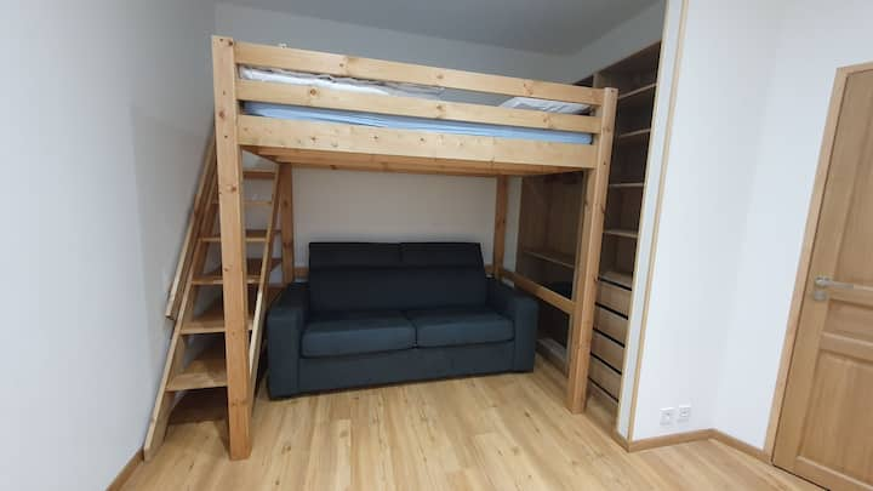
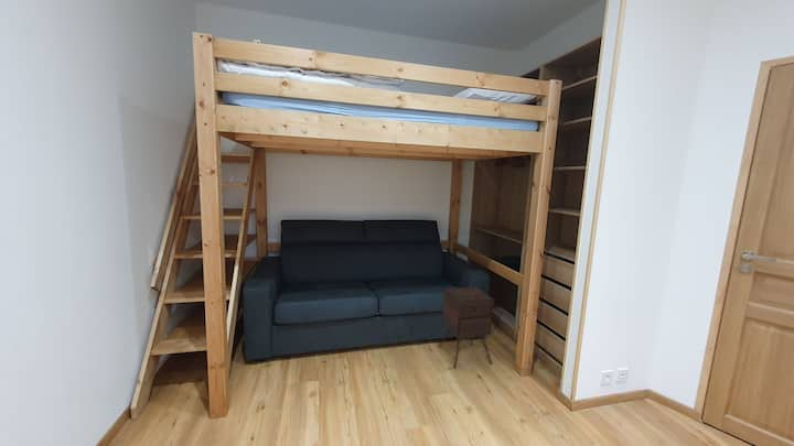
+ side table [438,286,495,370]
